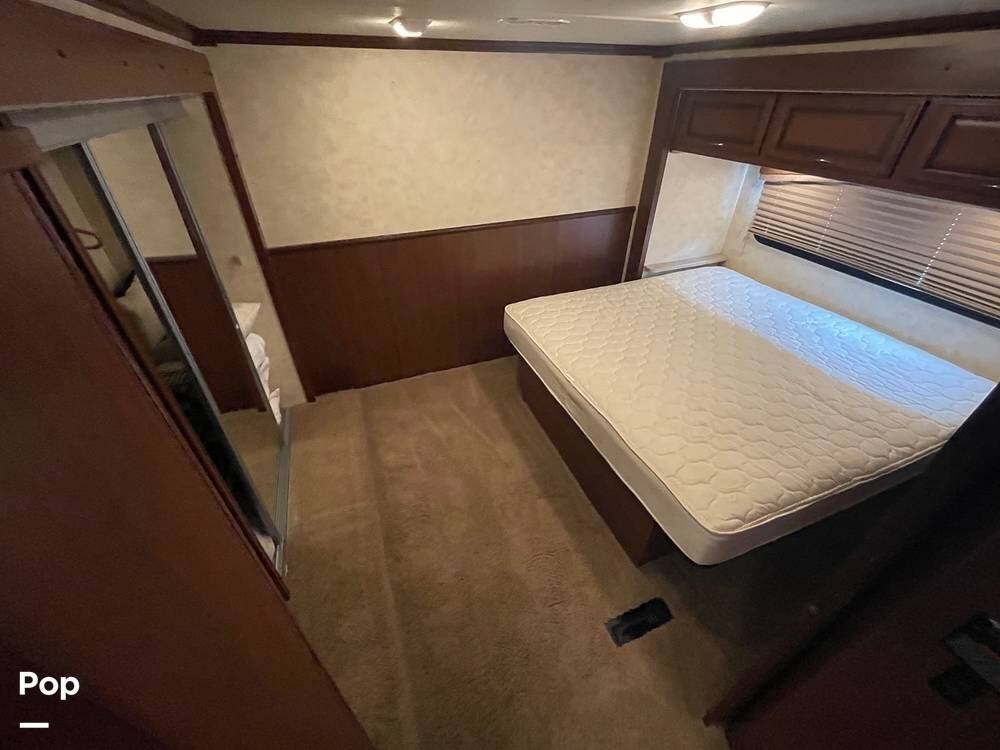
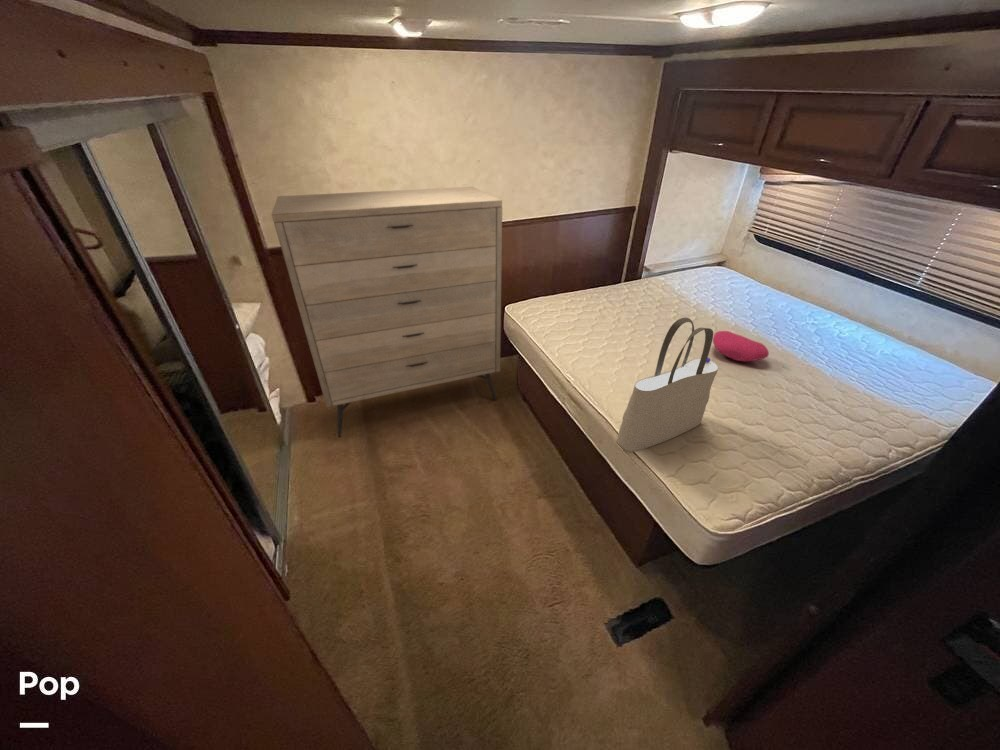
+ dresser [271,186,503,438]
+ cushion [712,330,770,362]
+ tote bag [616,317,720,453]
